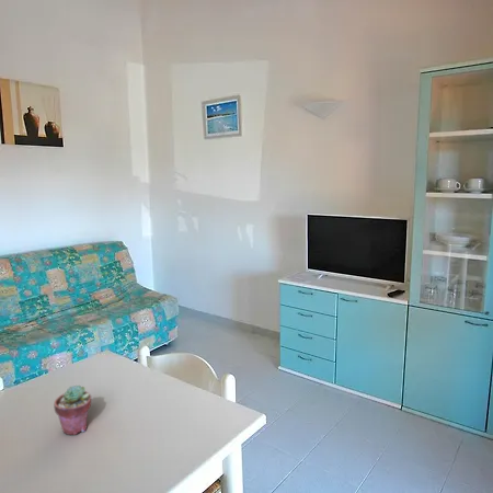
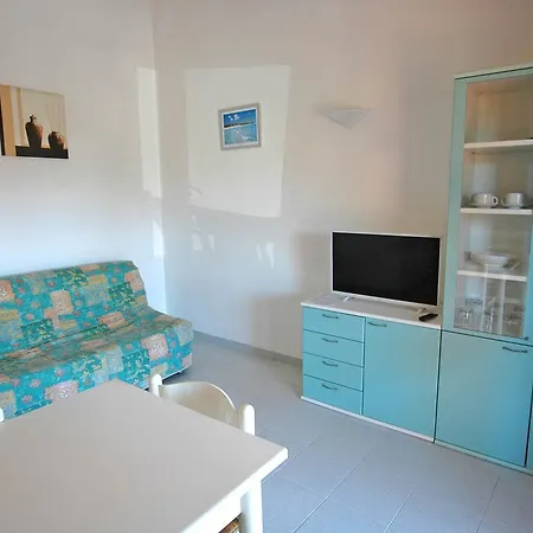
- potted succulent [53,385,92,436]
